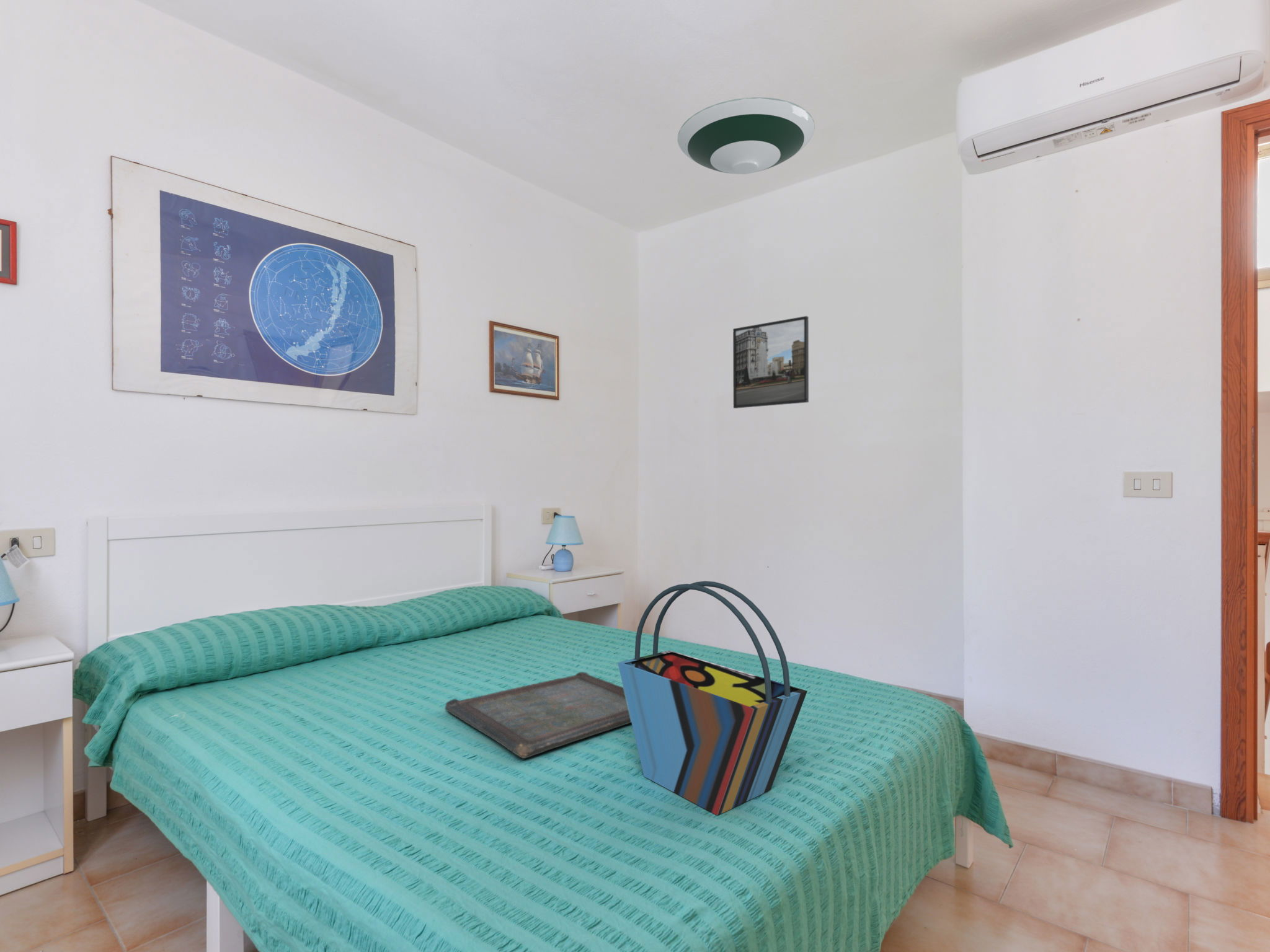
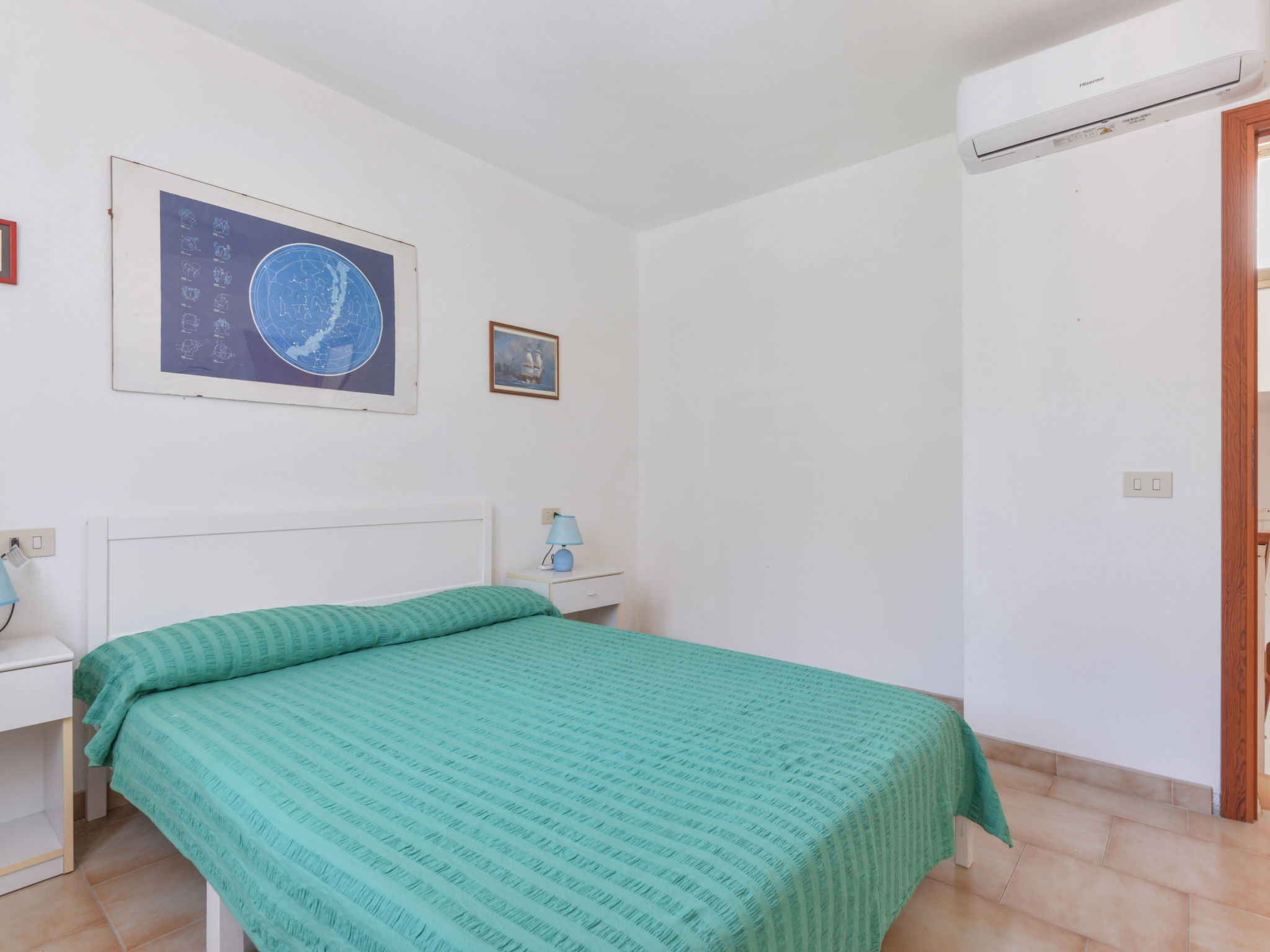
- tote bag [617,581,808,816]
- serving tray [445,671,631,759]
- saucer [677,97,815,175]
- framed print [732,315,809,409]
